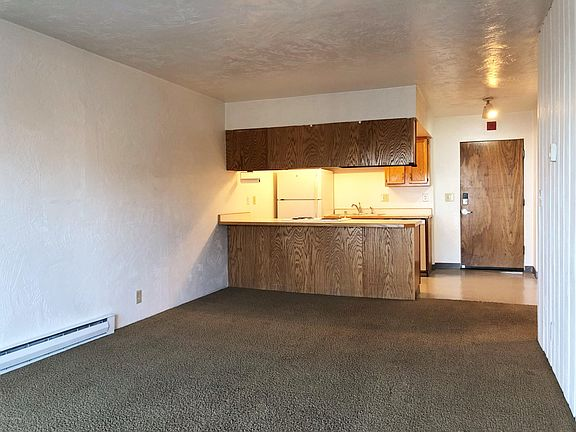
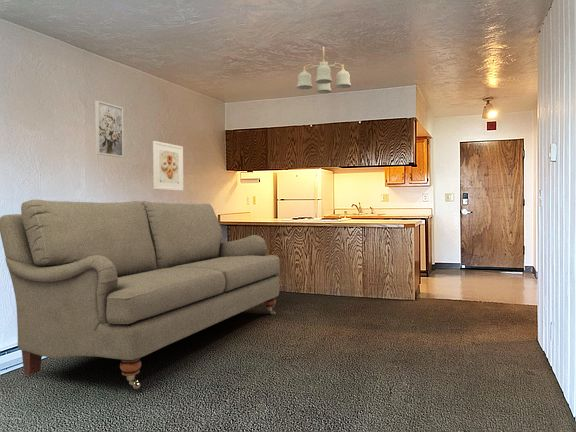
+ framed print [152,140,184,192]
+ ceiling light fixture [295,46,352,95]
+ wall art [94,99,125,158]
+ sofa [0,199,281,390]
